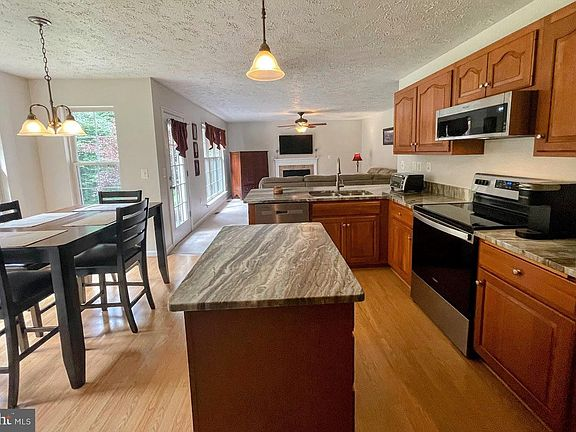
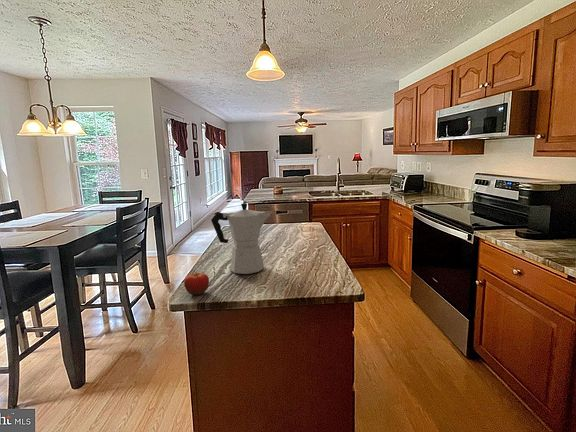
+ moka pot [210,202,271,275]
+ fruit [183,270,210,296]
